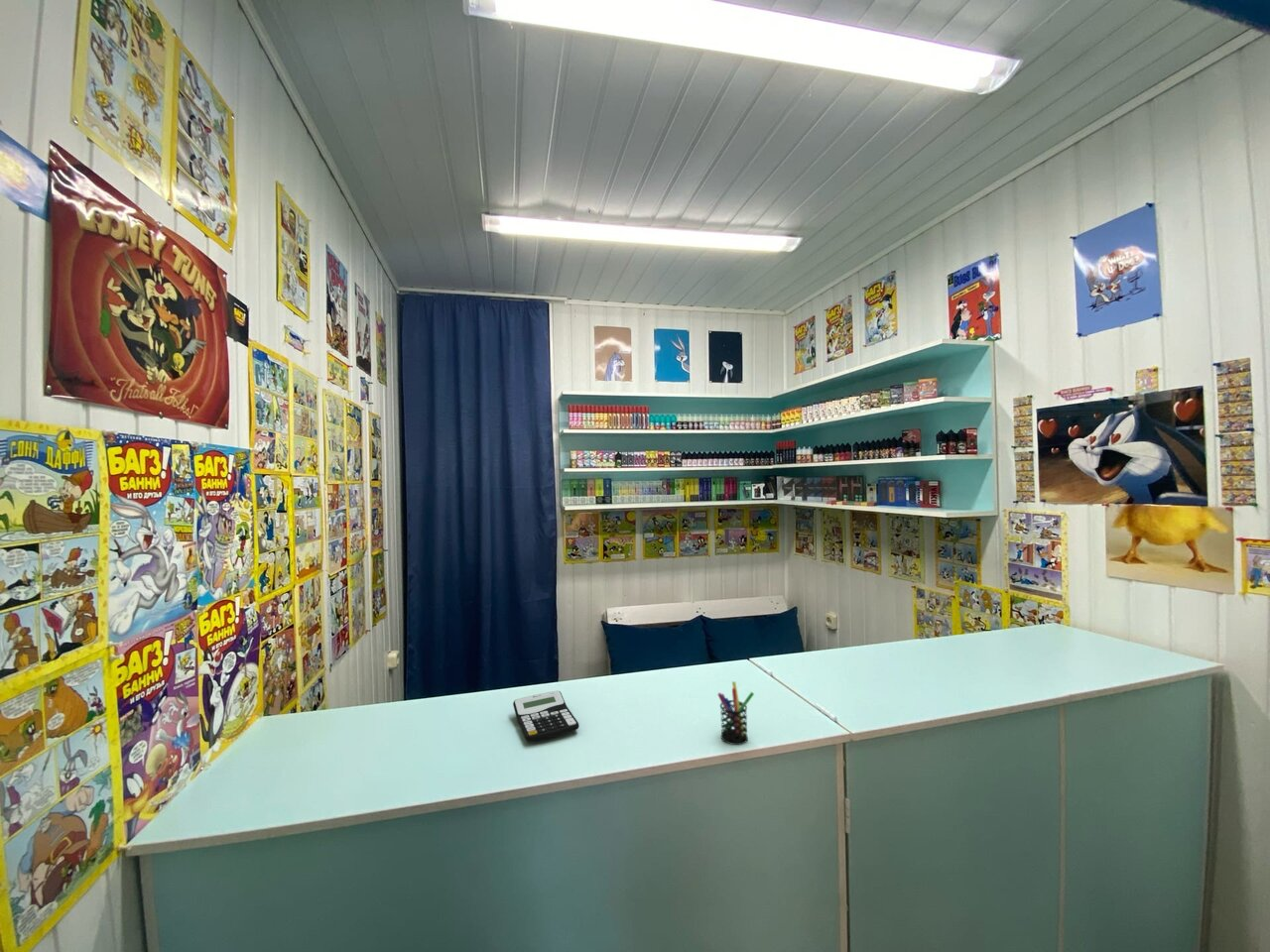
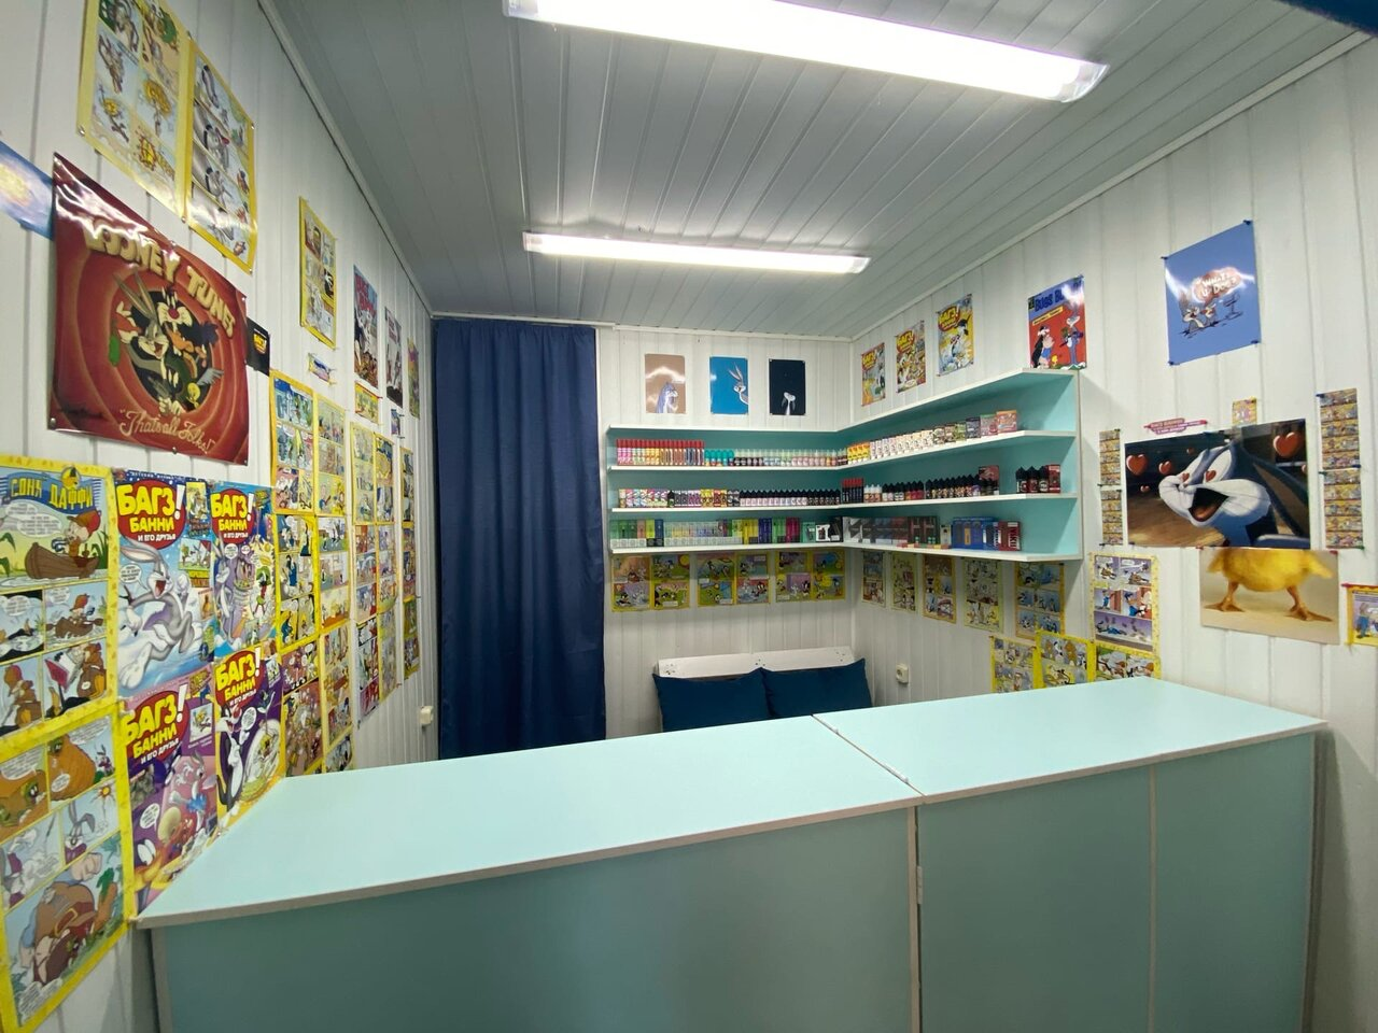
- calculator [512,690,580,743]
- pen holder [717,680,755,746]
